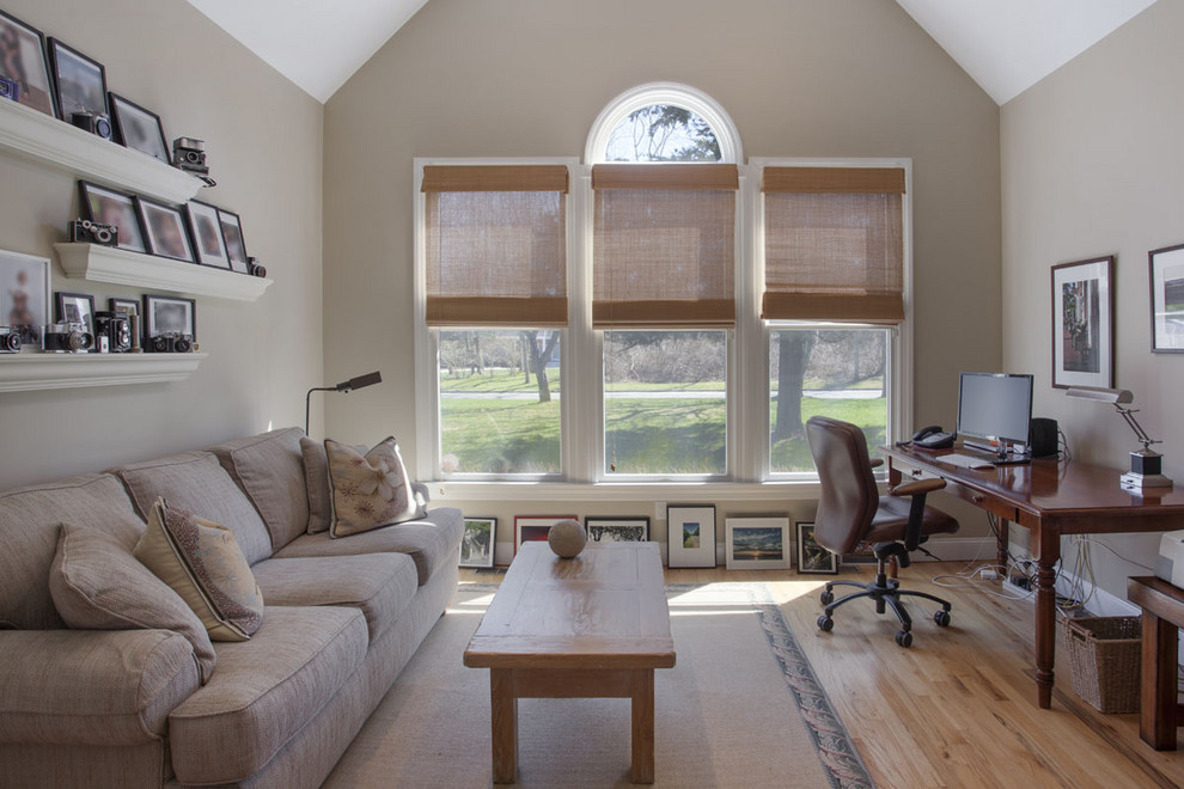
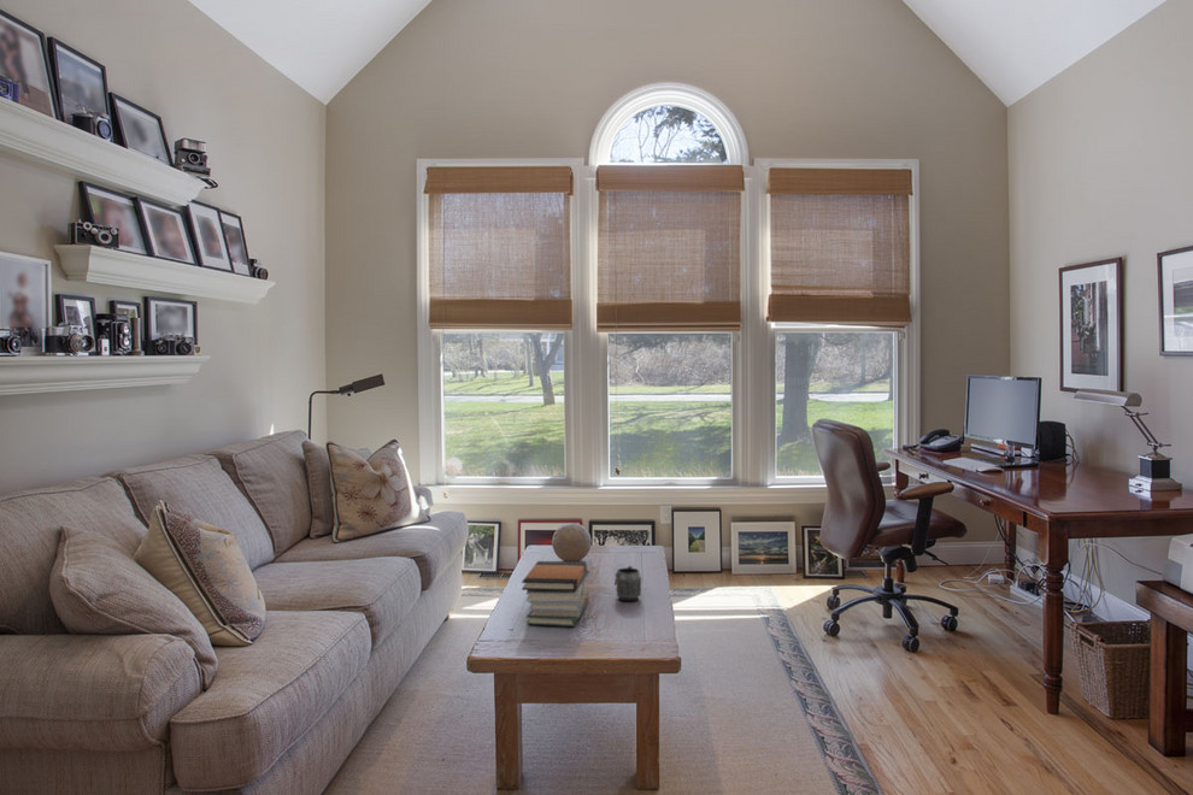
+ mug [613,565,642,602]
+ book stack [521,560,590,628]
